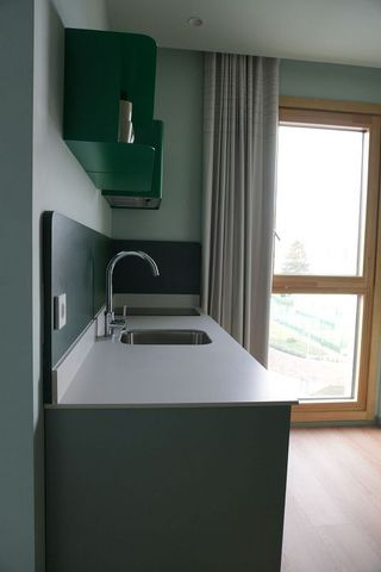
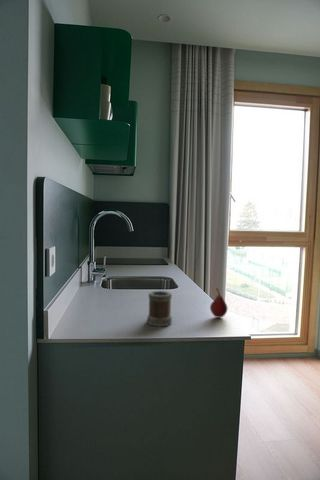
+ mug [146,290,173,327]
+ fruit [209,287,229,319]
